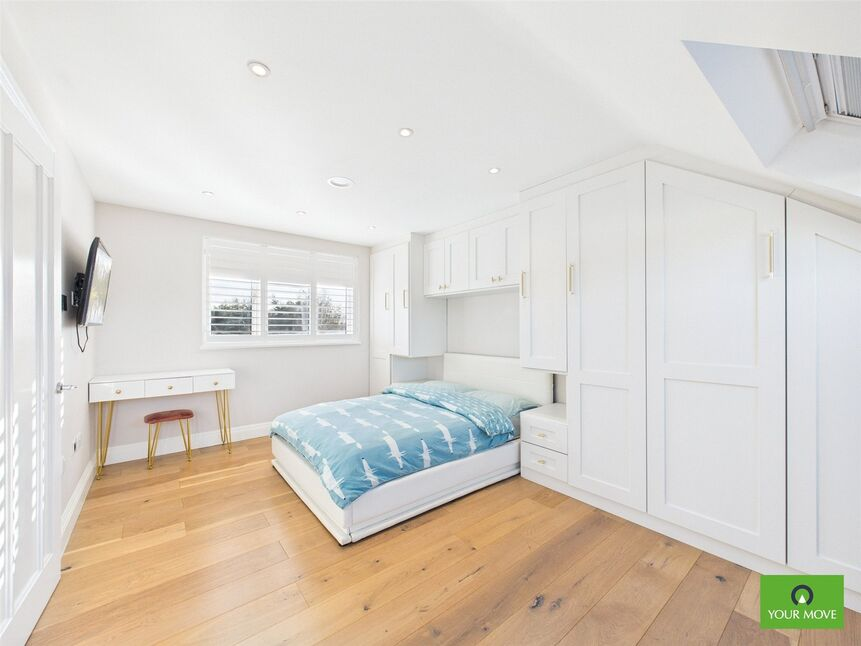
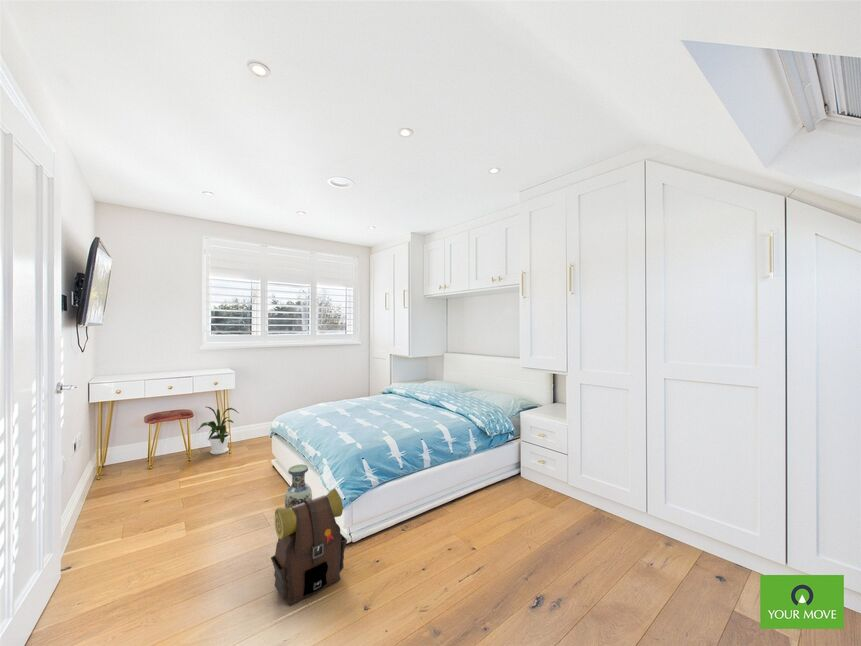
+ backpack [270,487,348,607]
+ vase [284,463,313,508]
+ house plant [196,406,239,455]
